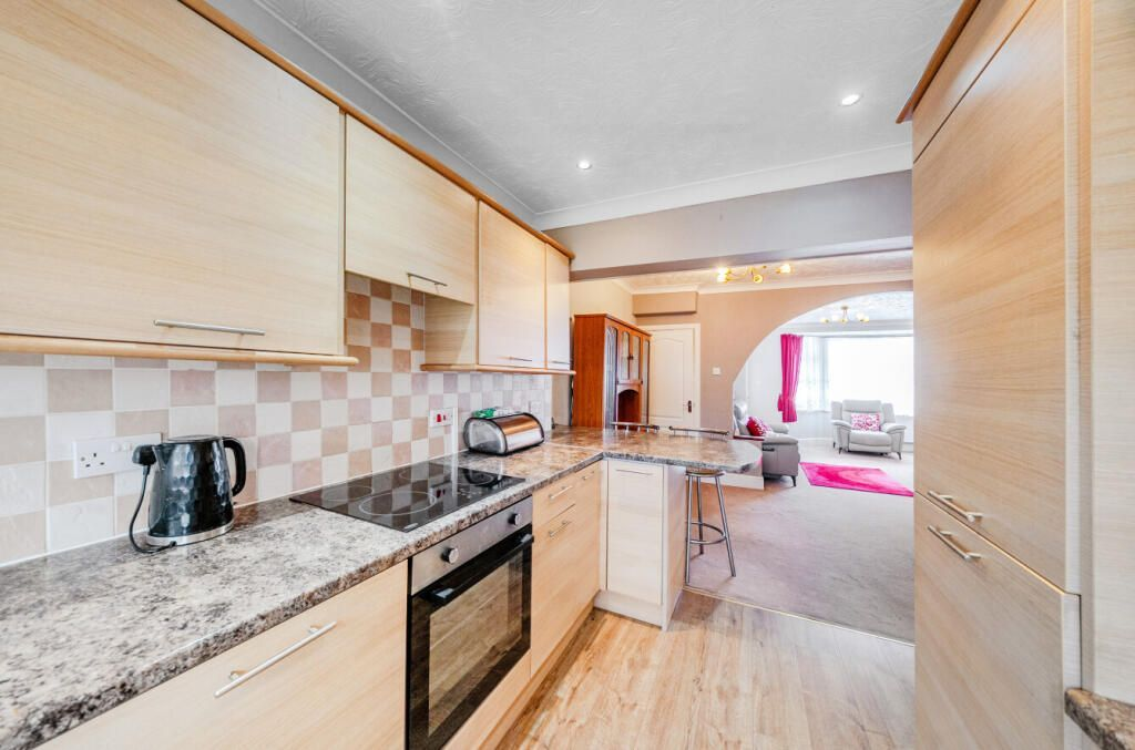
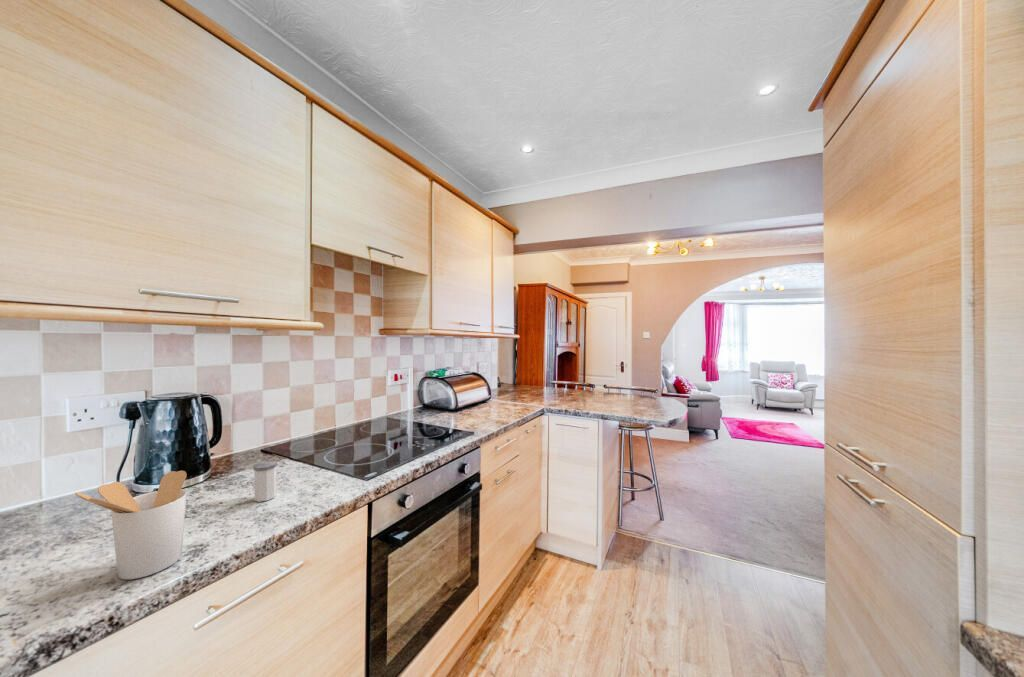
+ salt shaker [252,460,278,503]
+ utensil holder [74,470,188,580]
